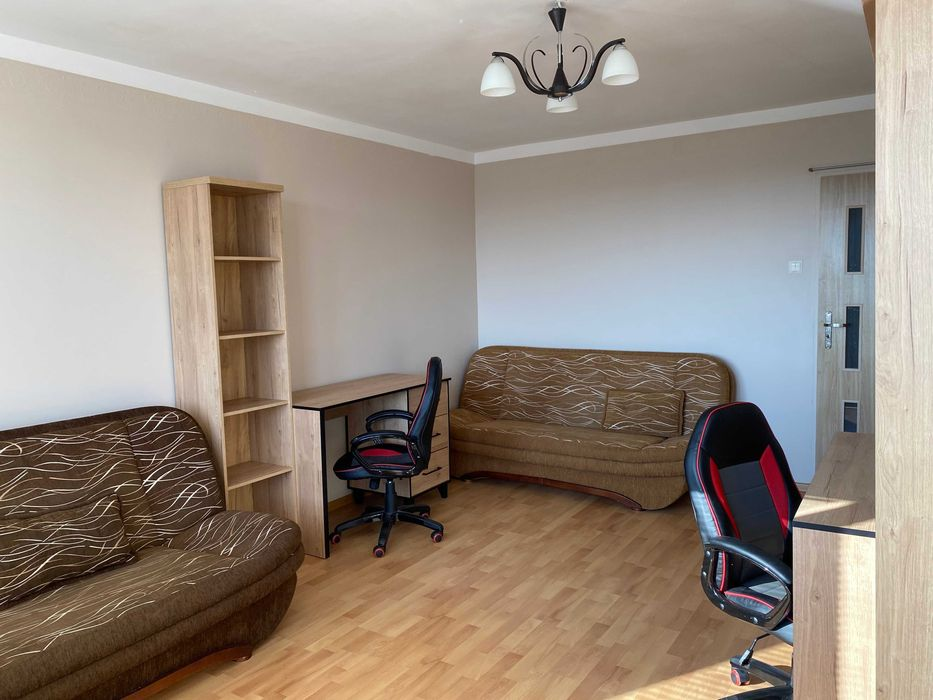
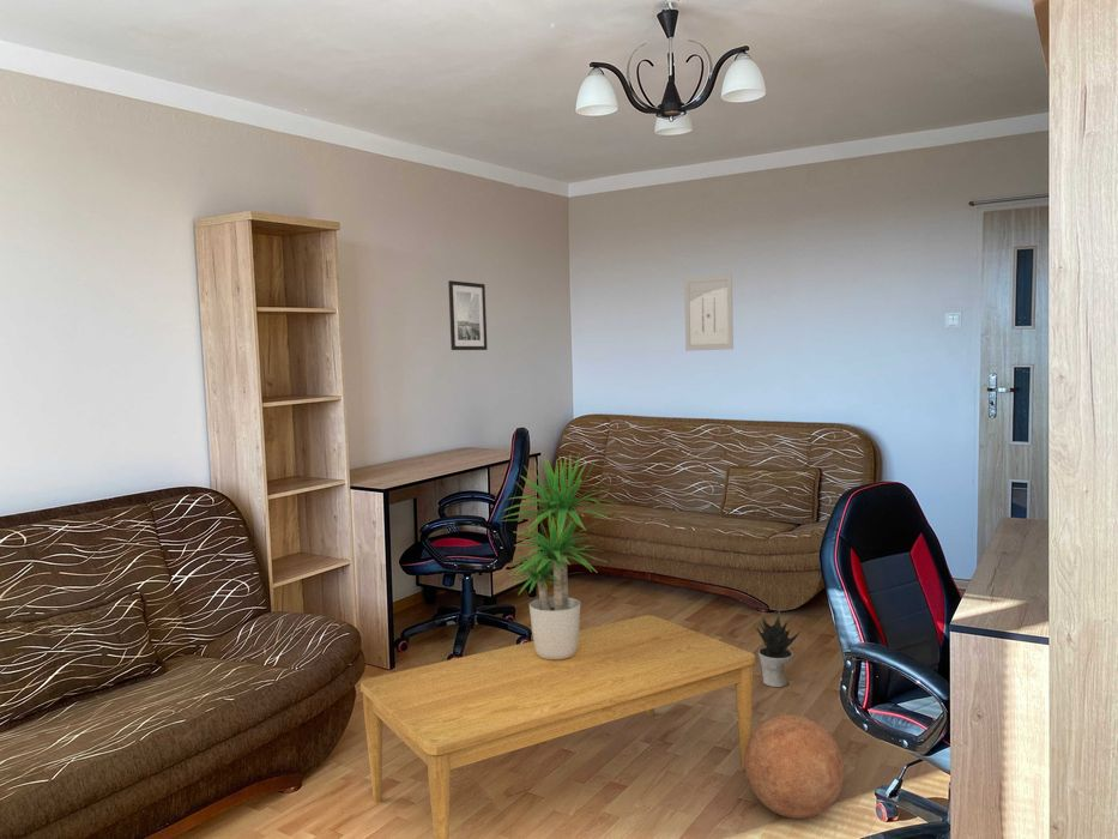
+ decorative ball [744,713,845,820]
+ coffee table [359,615,756,839]
+ wall art [683,273,735,352]
+ potted plant [754,610,804,688]
+ potted plant [500,452,624,659]
+ wall art [447,279,489,351]
